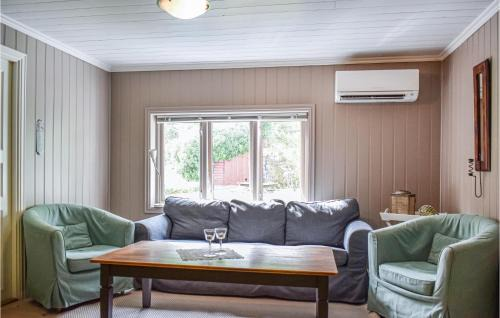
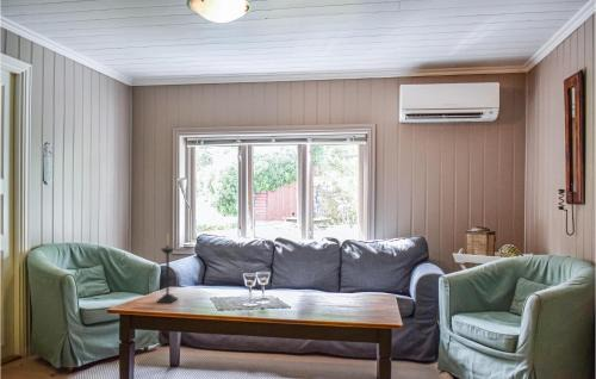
+ candle [156,231,179,304]
